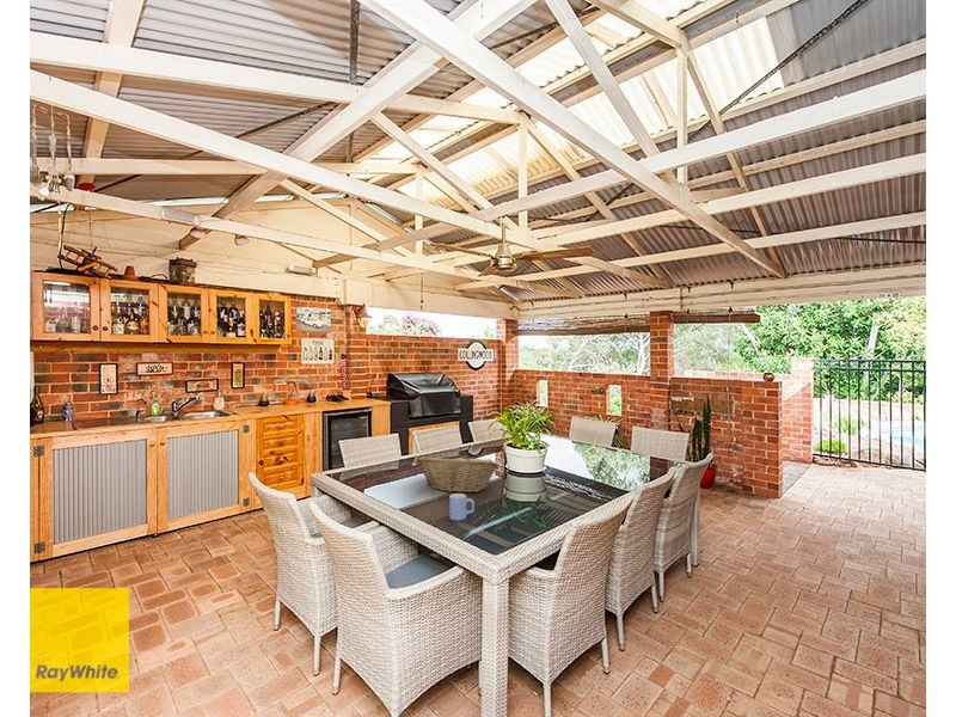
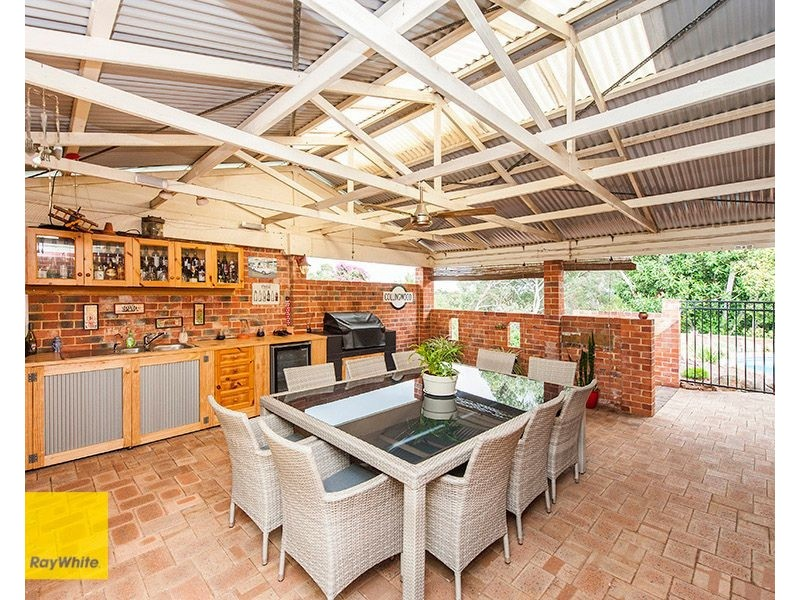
- fruit basket [415,453,500,494]
- mug [448,492,476,521]
